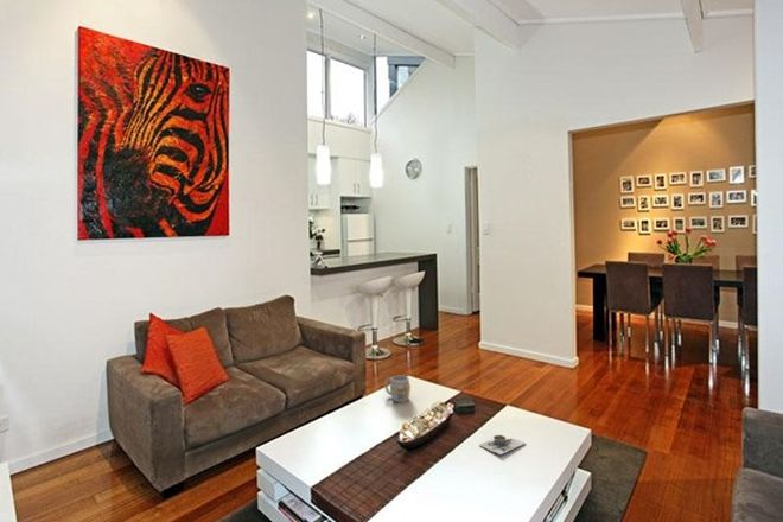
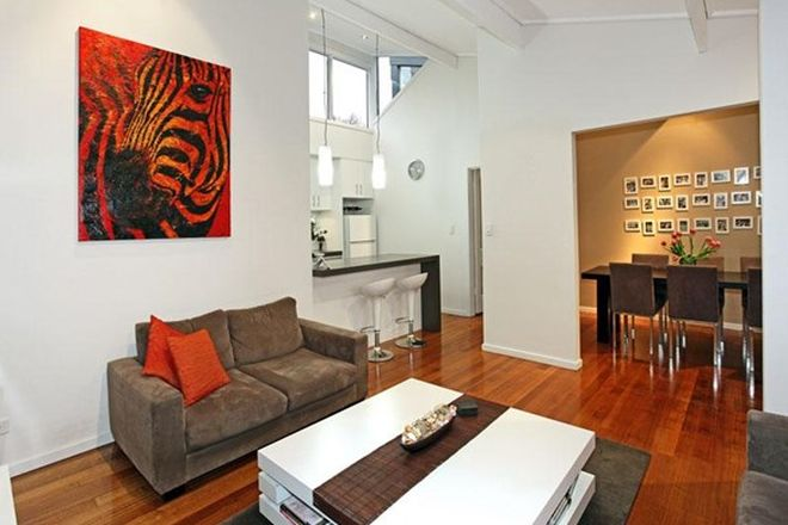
- mug [383,375,412,403]
- decorative bowl [478,434,527,456]
